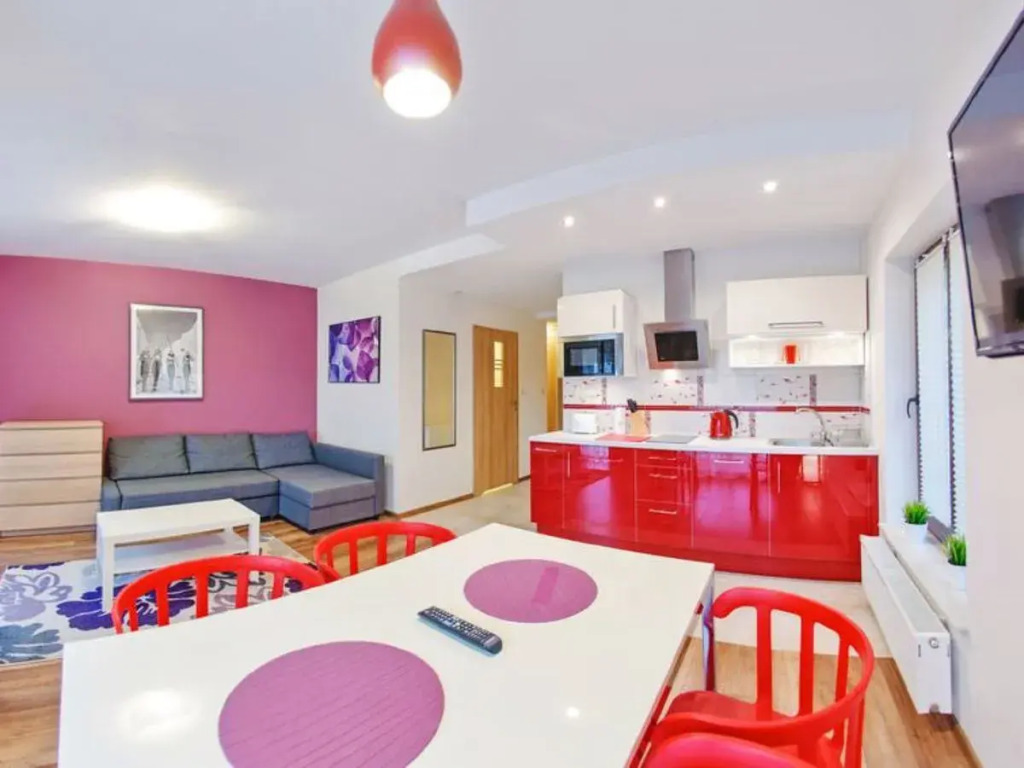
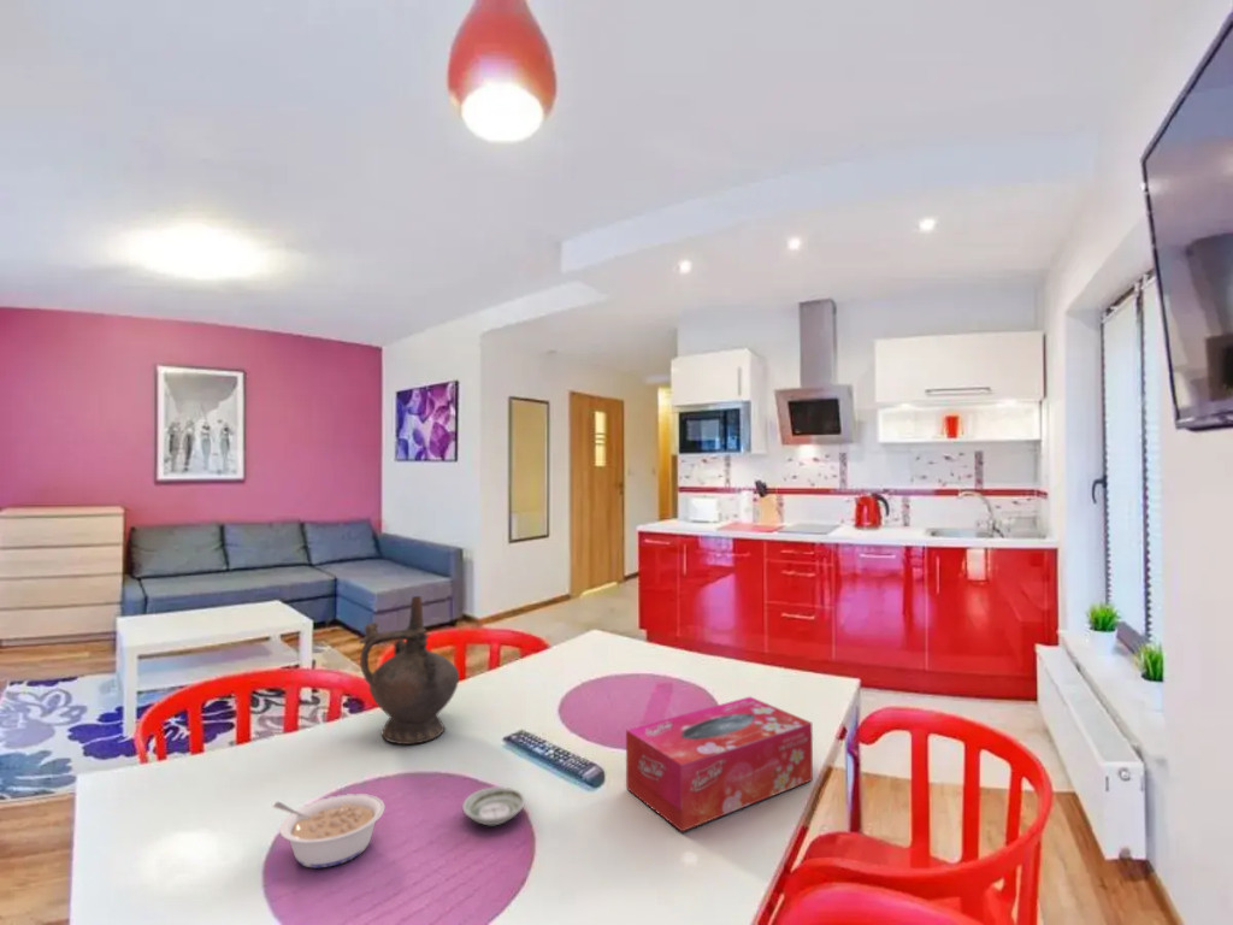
+ saucer [461,785,526,826]
+ ceremonial vessel [358,595,460,746]
+ tissue box [625,695,814,832]
+ legume [272,793,387,870]
